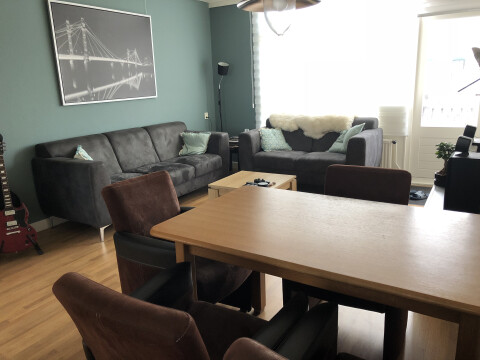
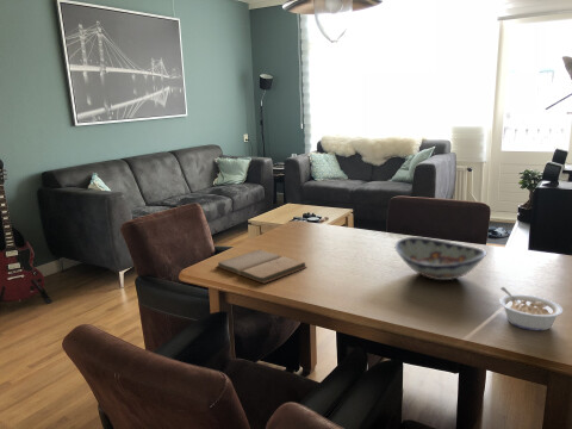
+ book [216,248,307,285]
+ legume [498,286,564,331]
+ decorative bowl [393,236,487,281]
